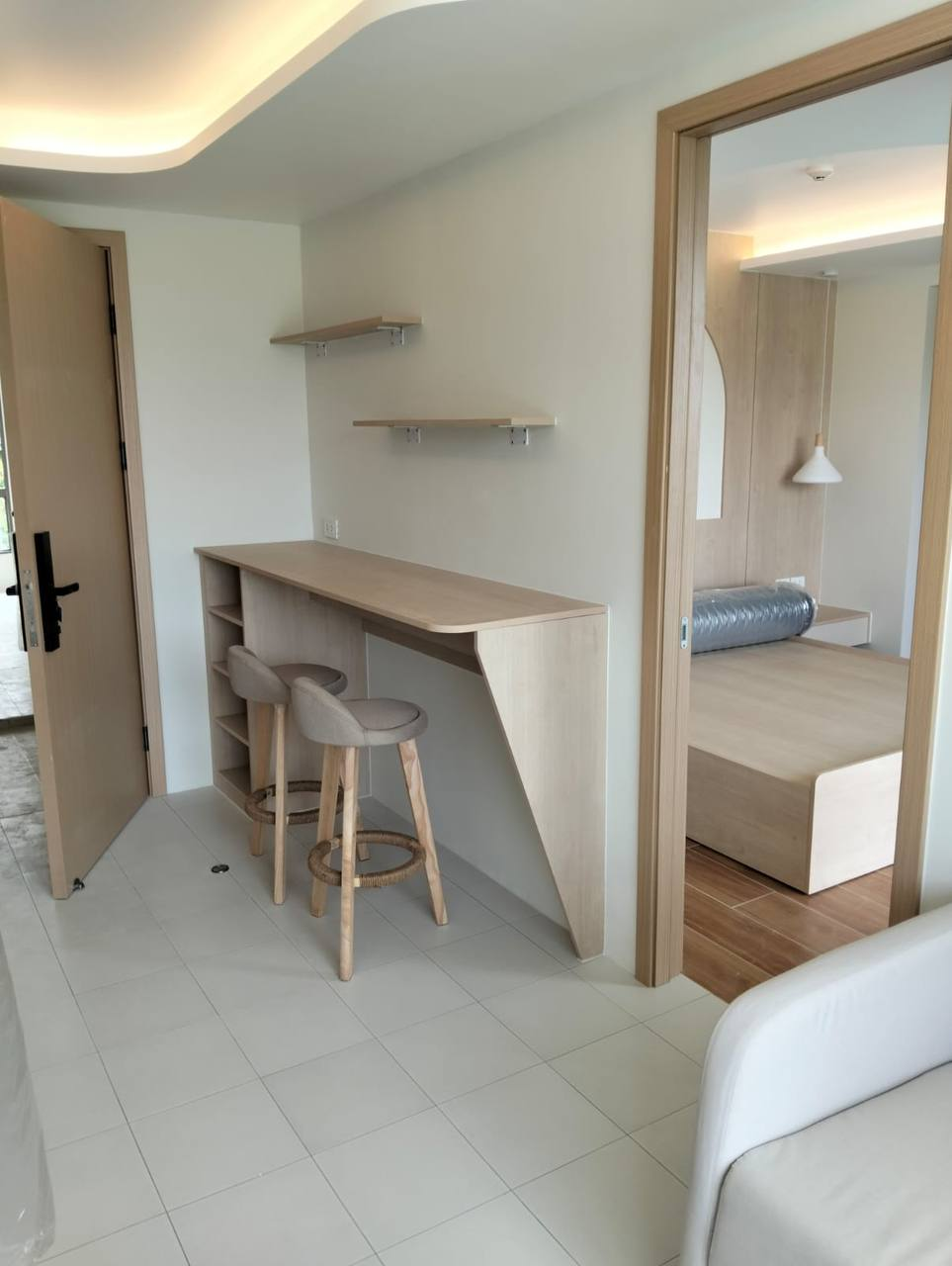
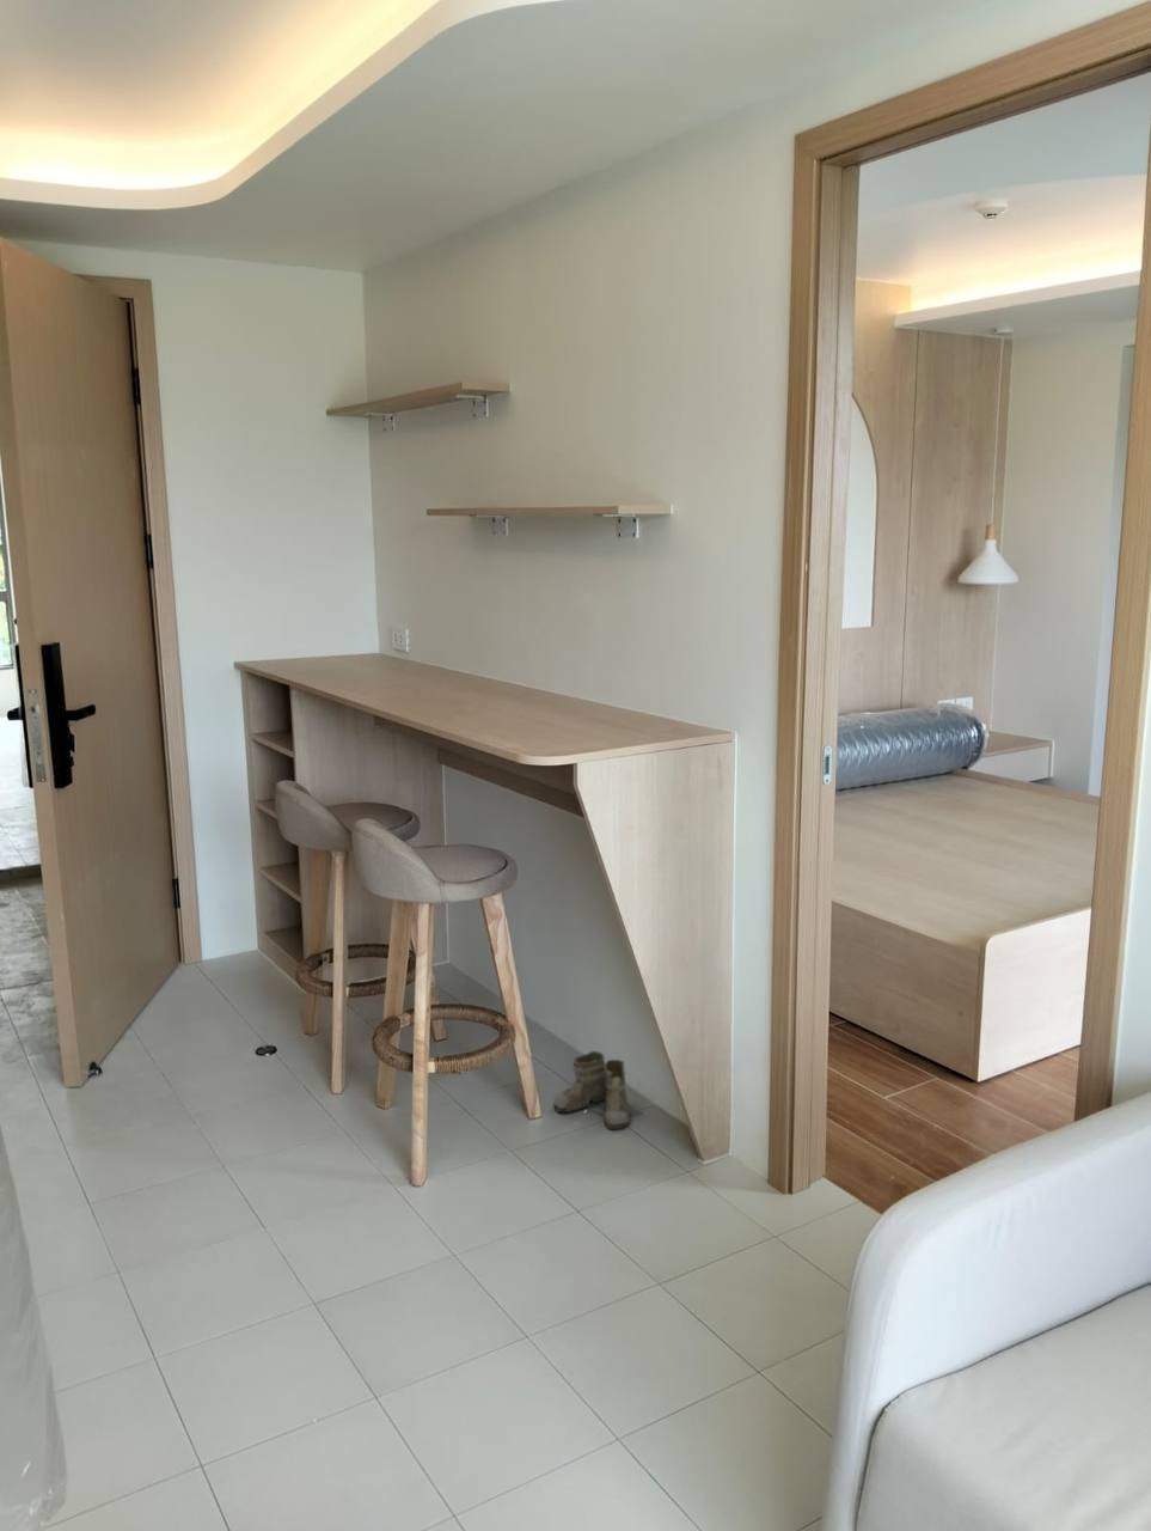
+ boots [553,1050,643,1131]
